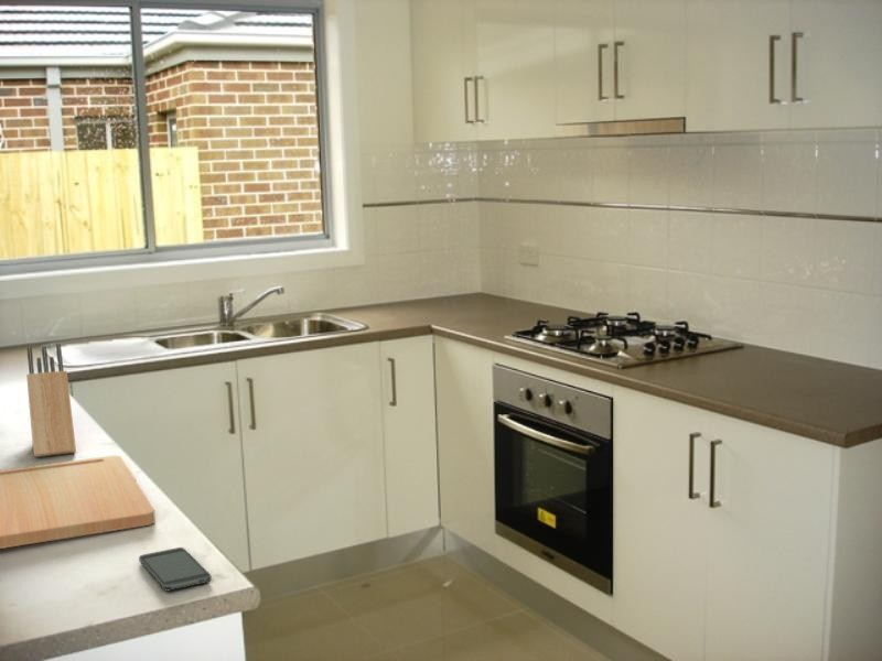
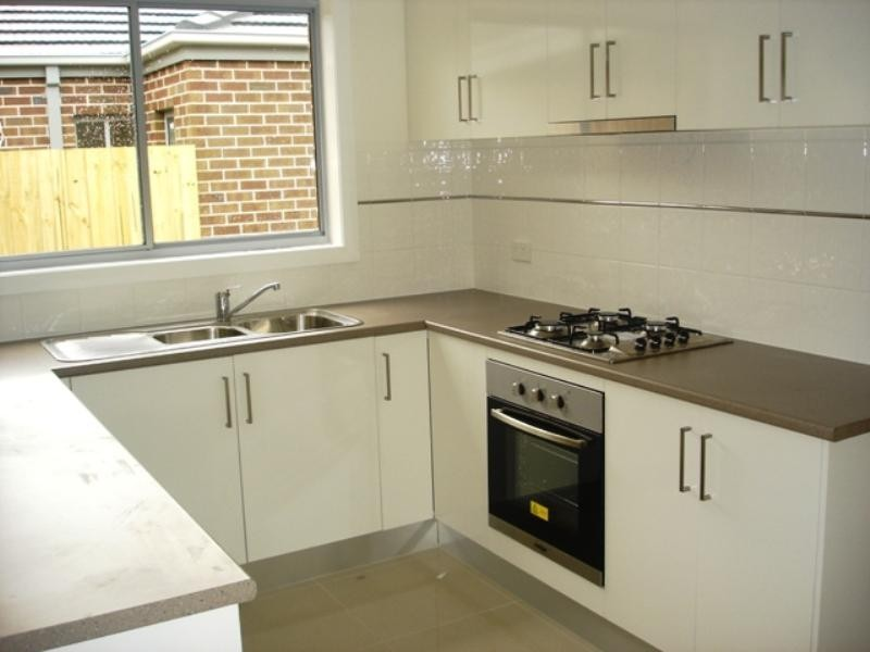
- knife block [25,343,77,458]
- cutting board [0,455,157,550]
- smartphone [138,546,213,592]
